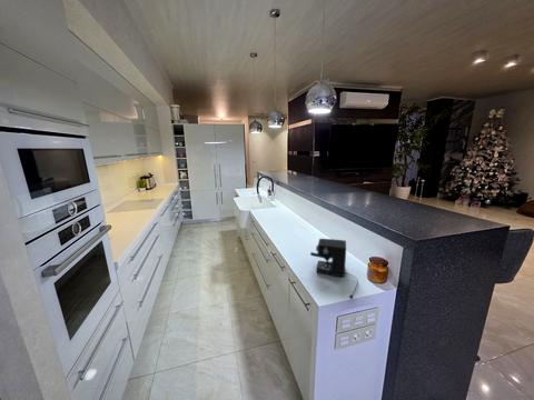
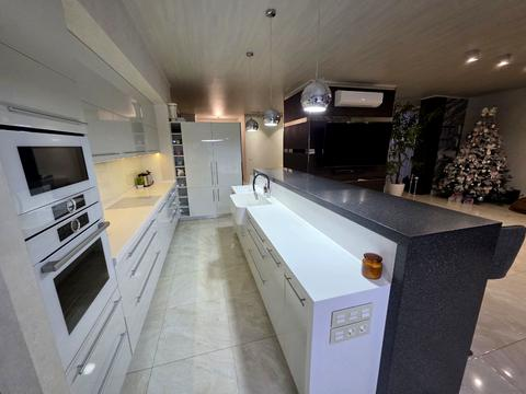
- coffee maker [309,238,359,300]
